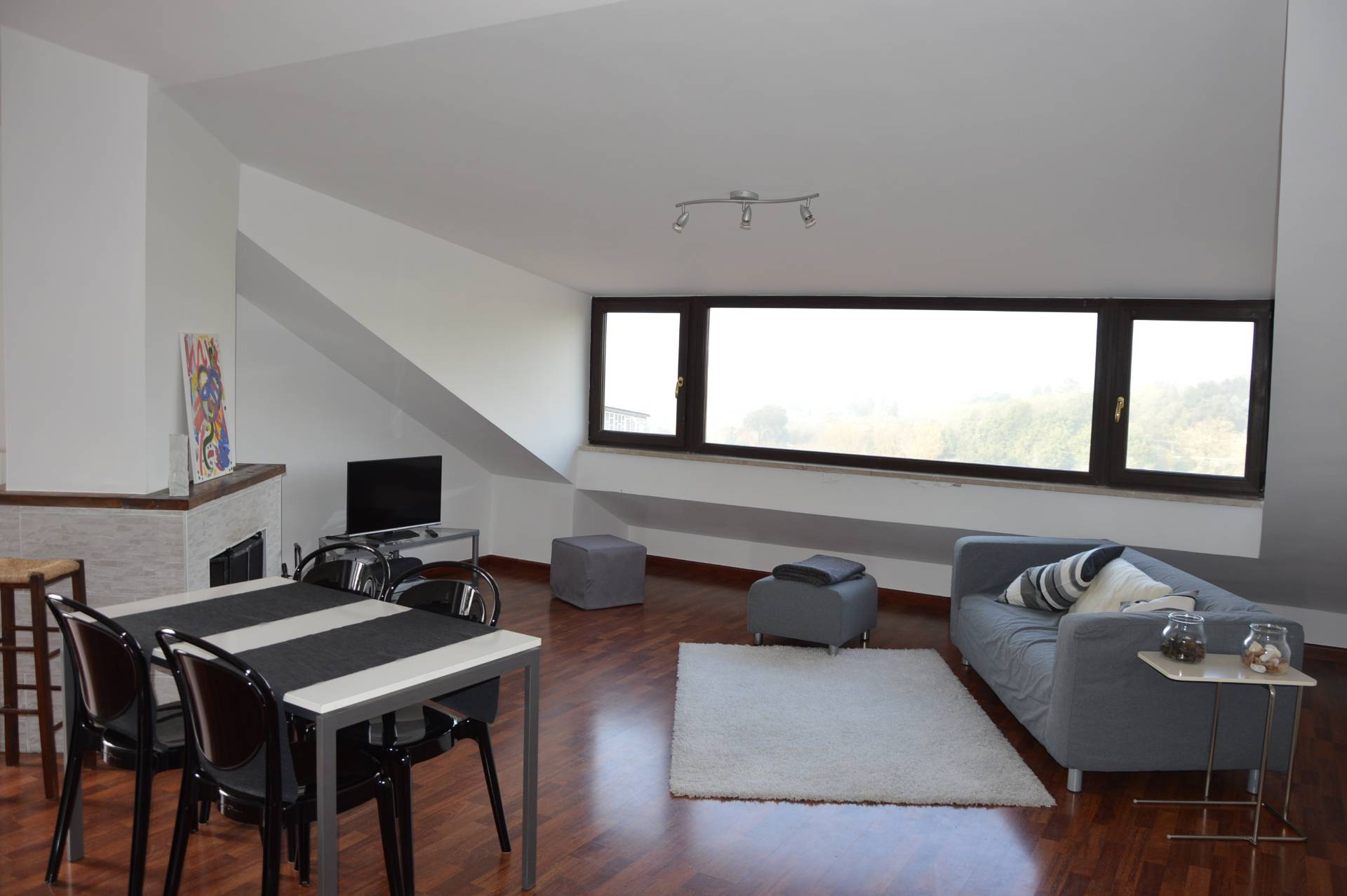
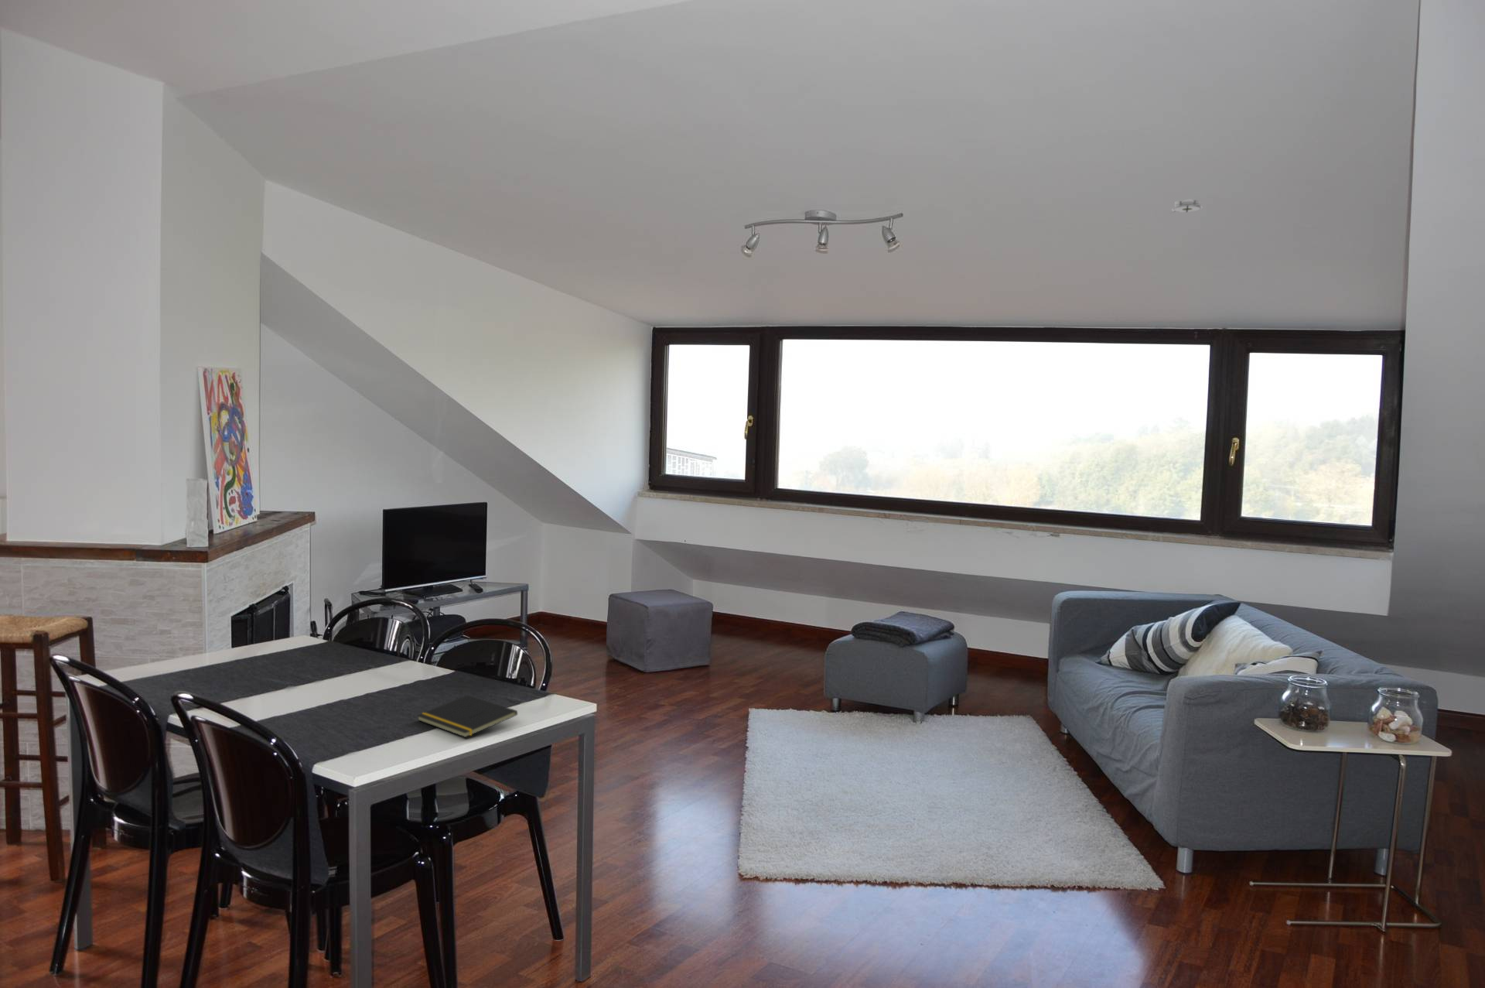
+ smoke detector [1169,198,1204,214]
+ notepad [416,695,518,738]
